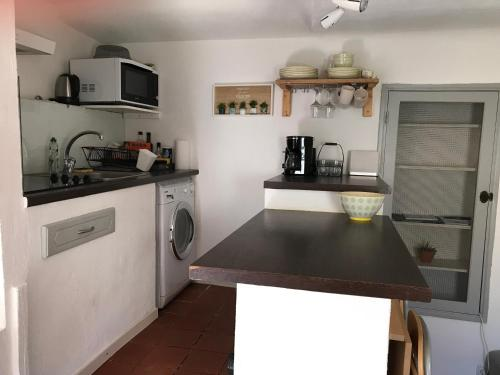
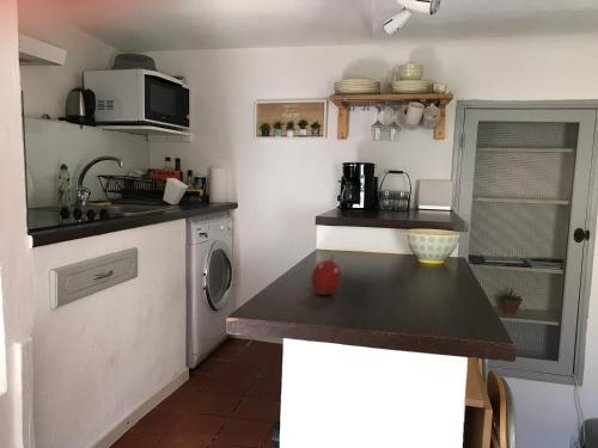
+ fruit [311,254,342,296]
